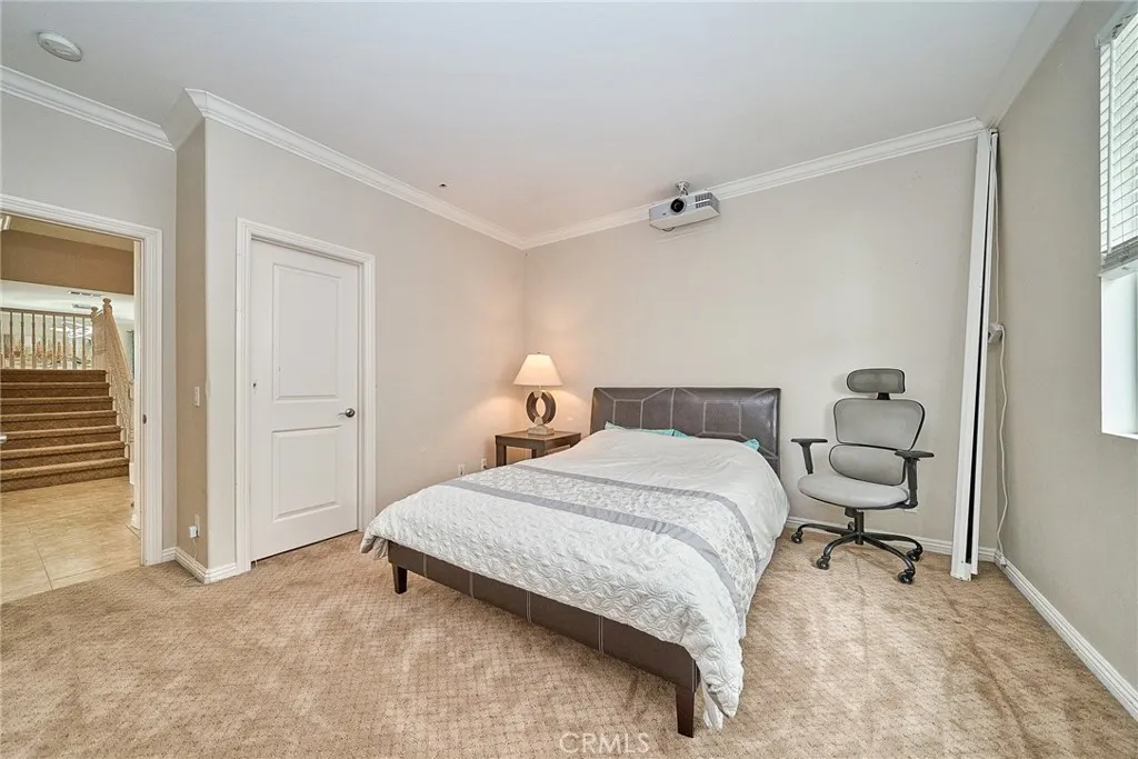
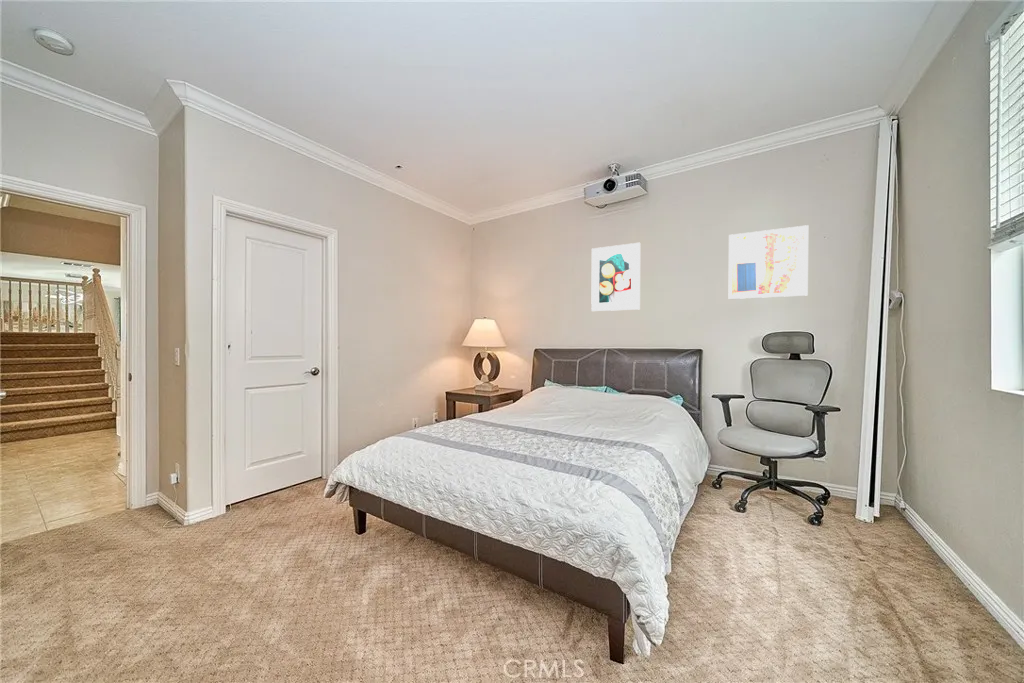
+ wall art [728,224,809,300]
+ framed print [590,242,641,312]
